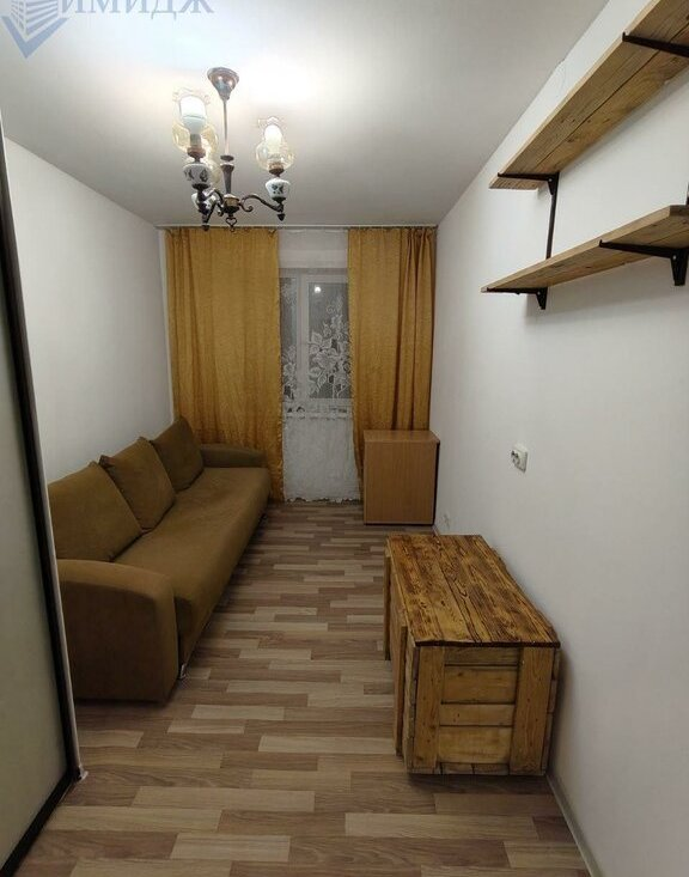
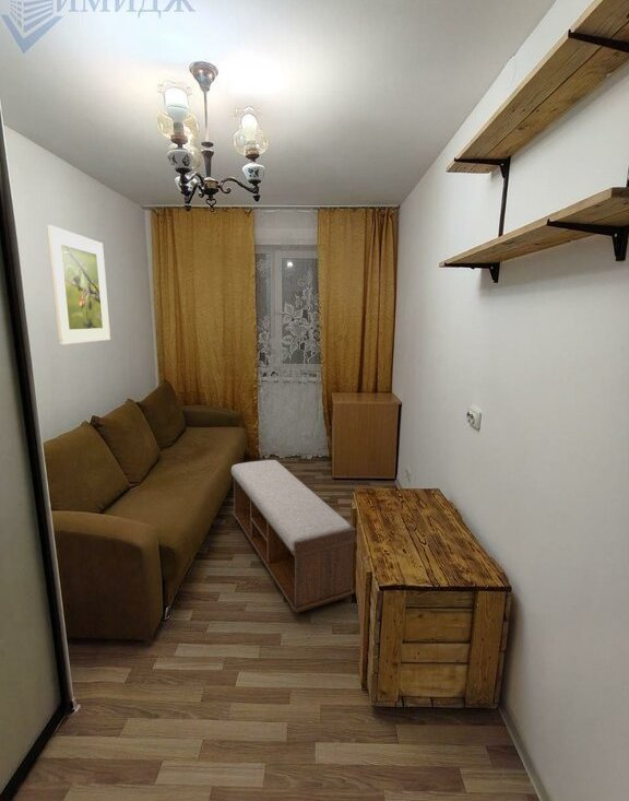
+ bench [230,459,357,614]
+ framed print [46,224,111,345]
